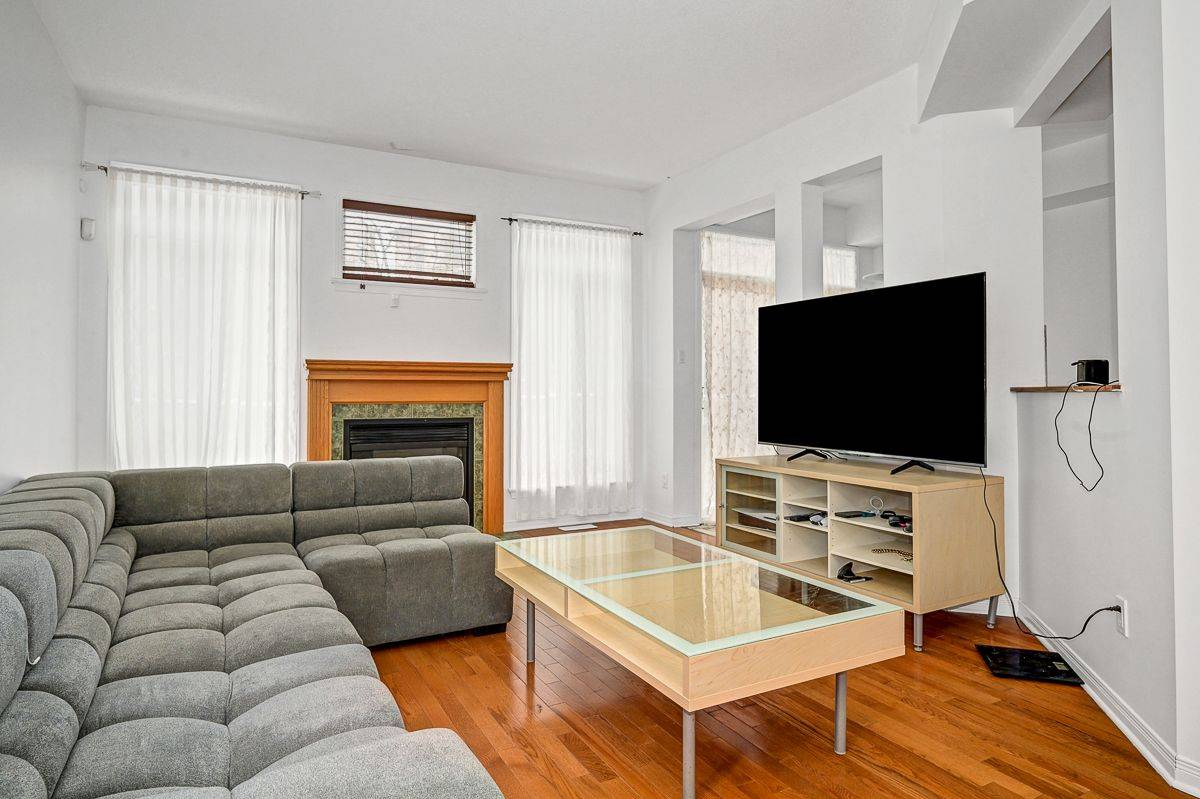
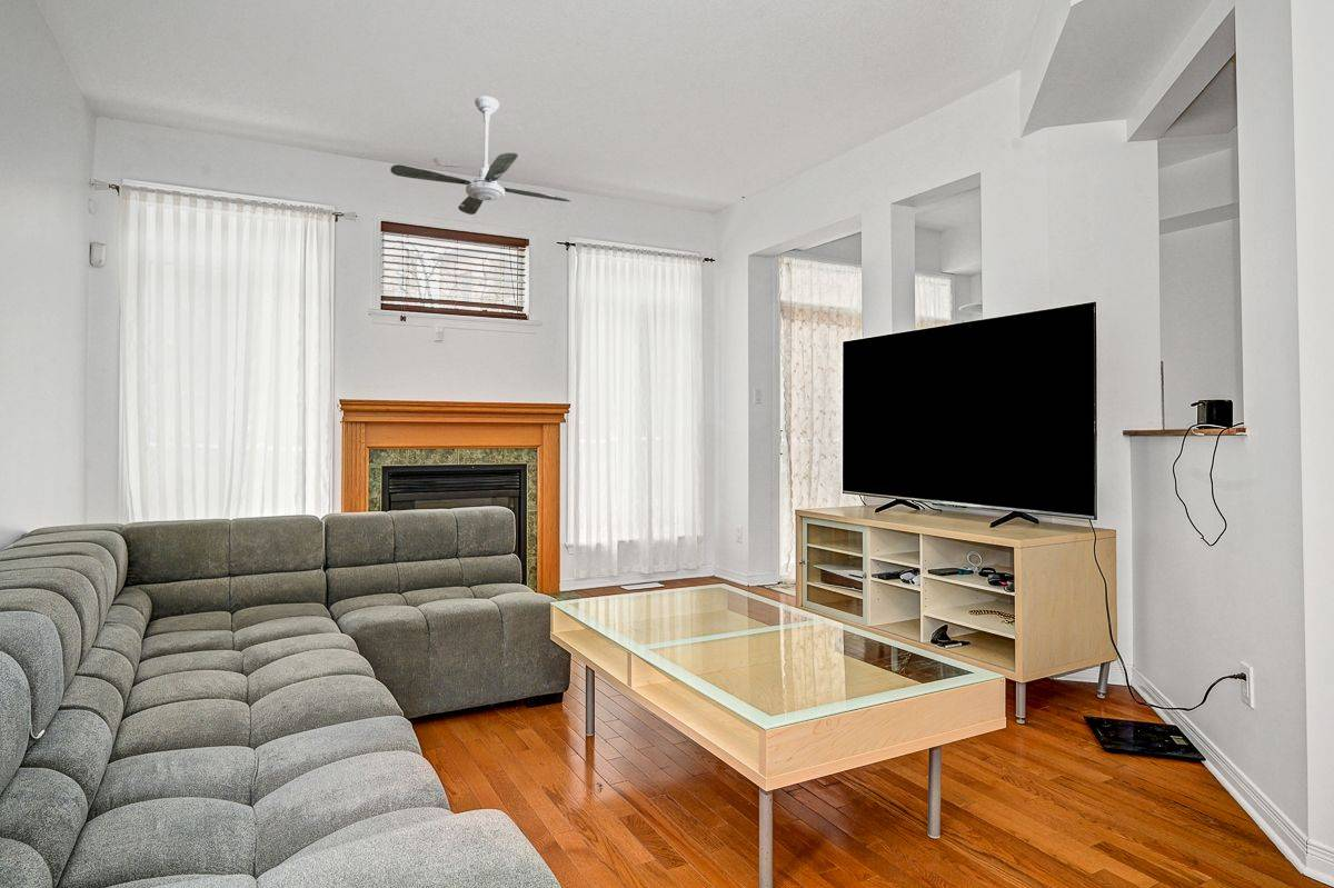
+ ceiling fan [389,96,573,216]
